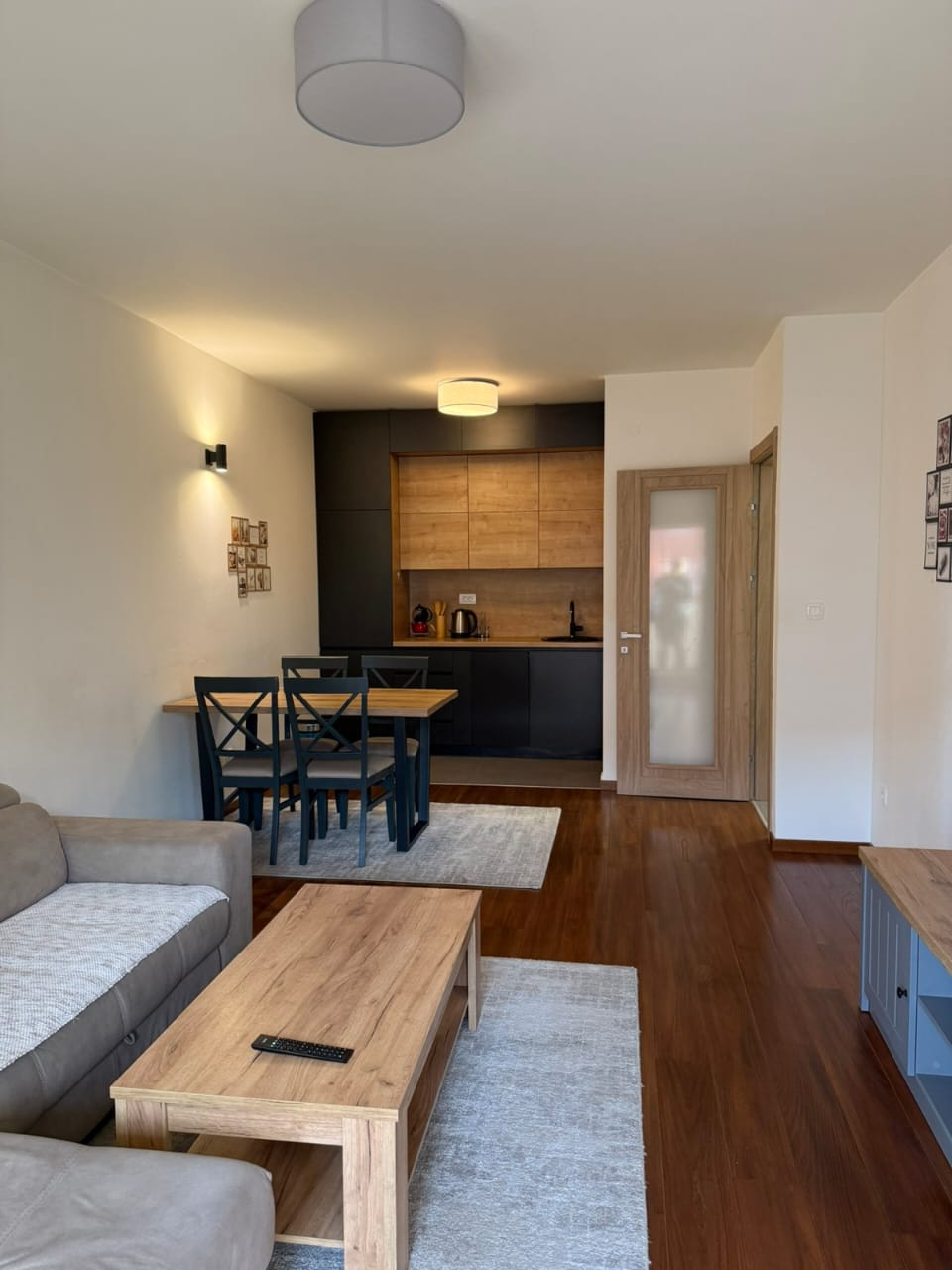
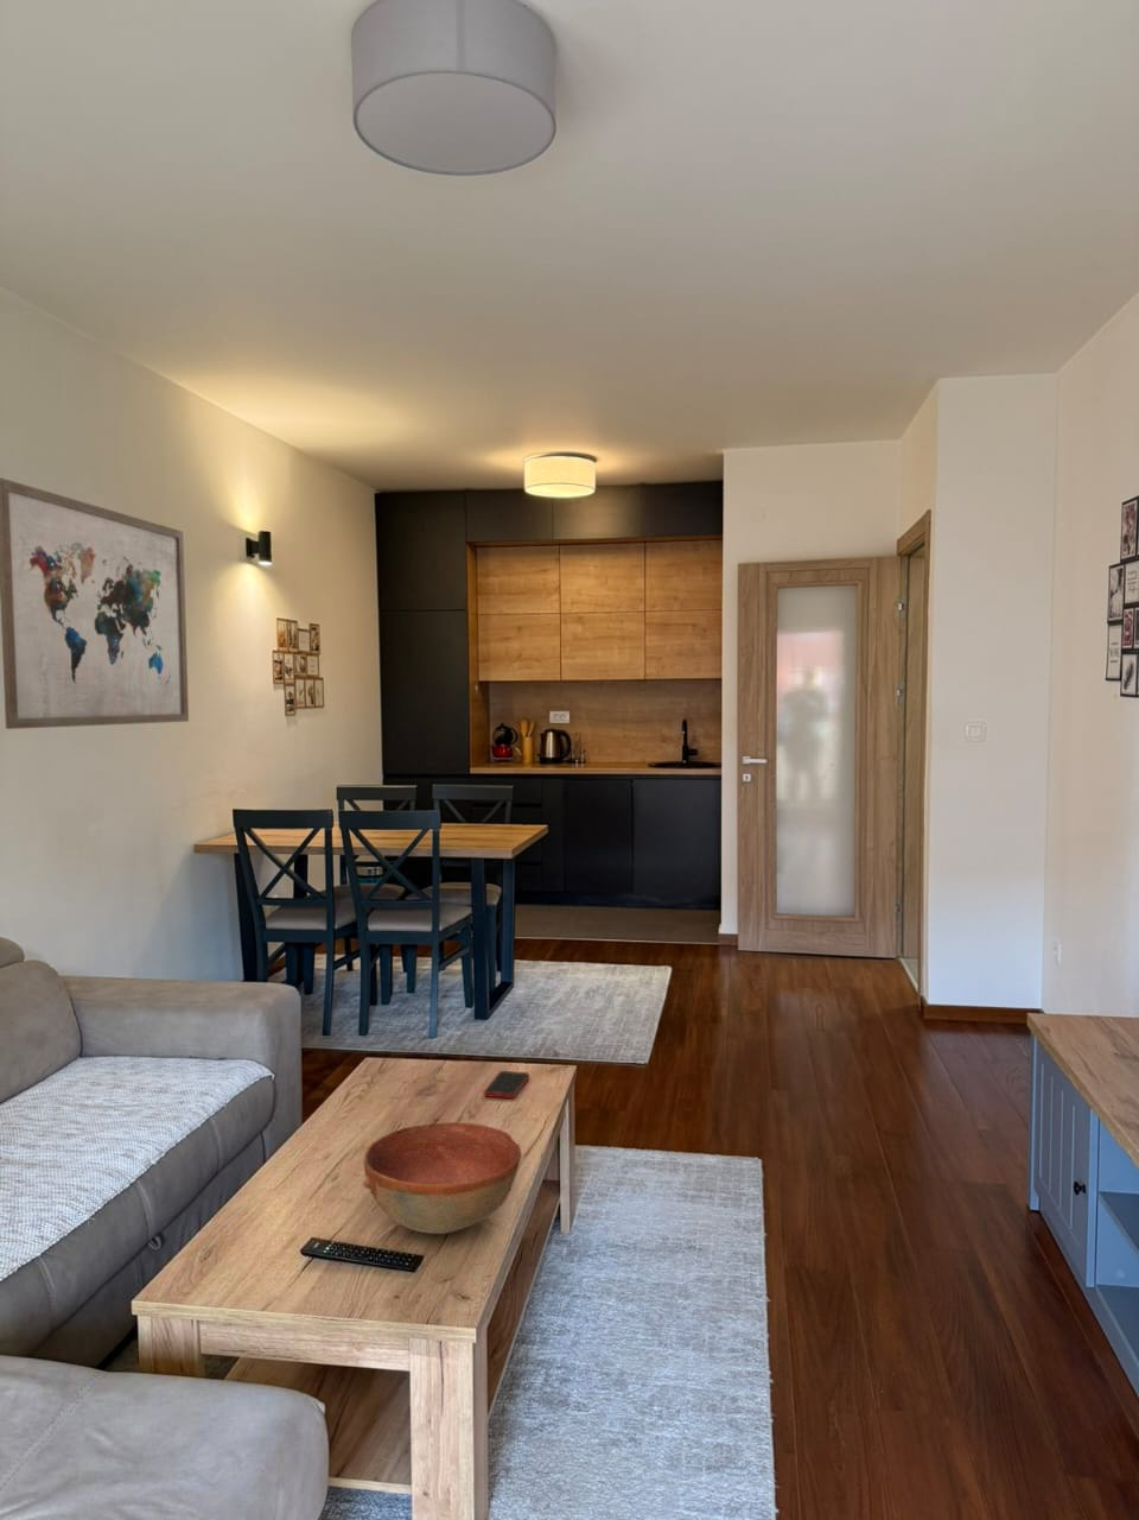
+ bowl [361,1121,523,1235]
+ wall art [0,478,190,730]
+ cell phone [483,1070,530,1100]
